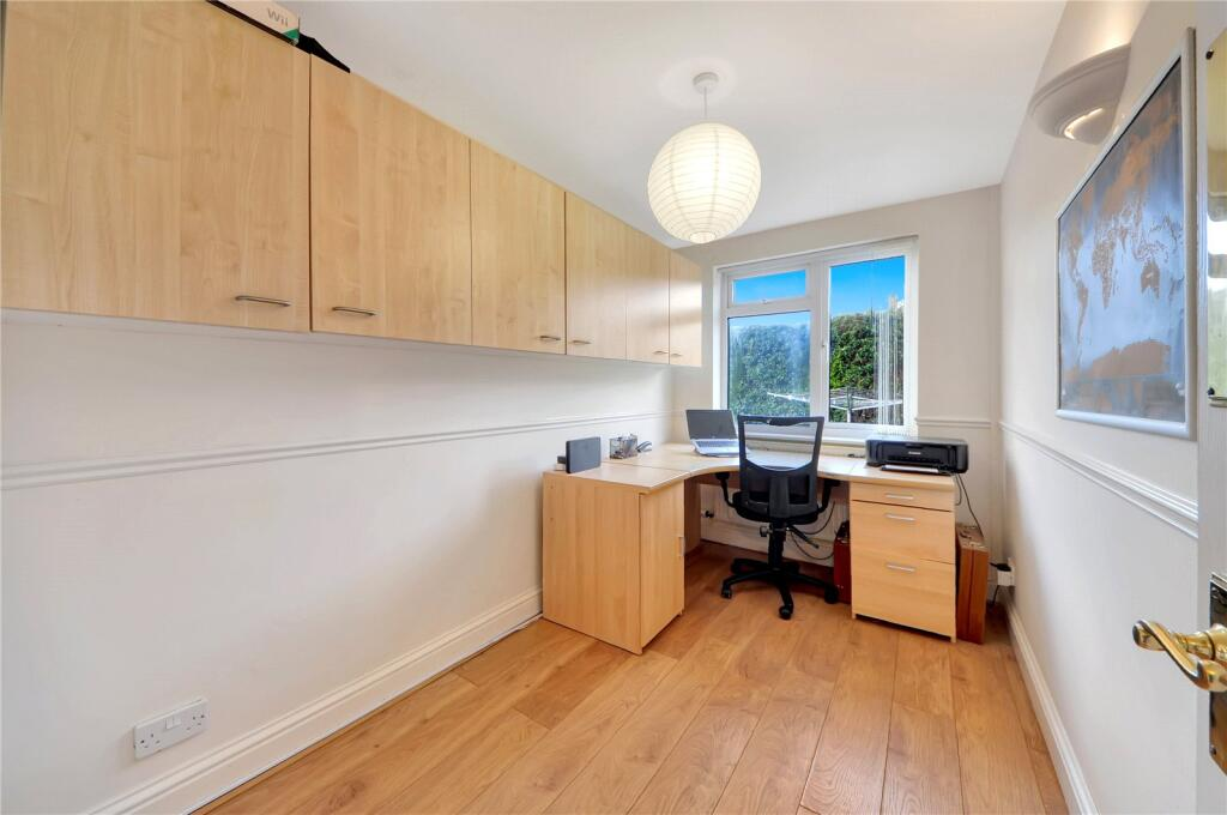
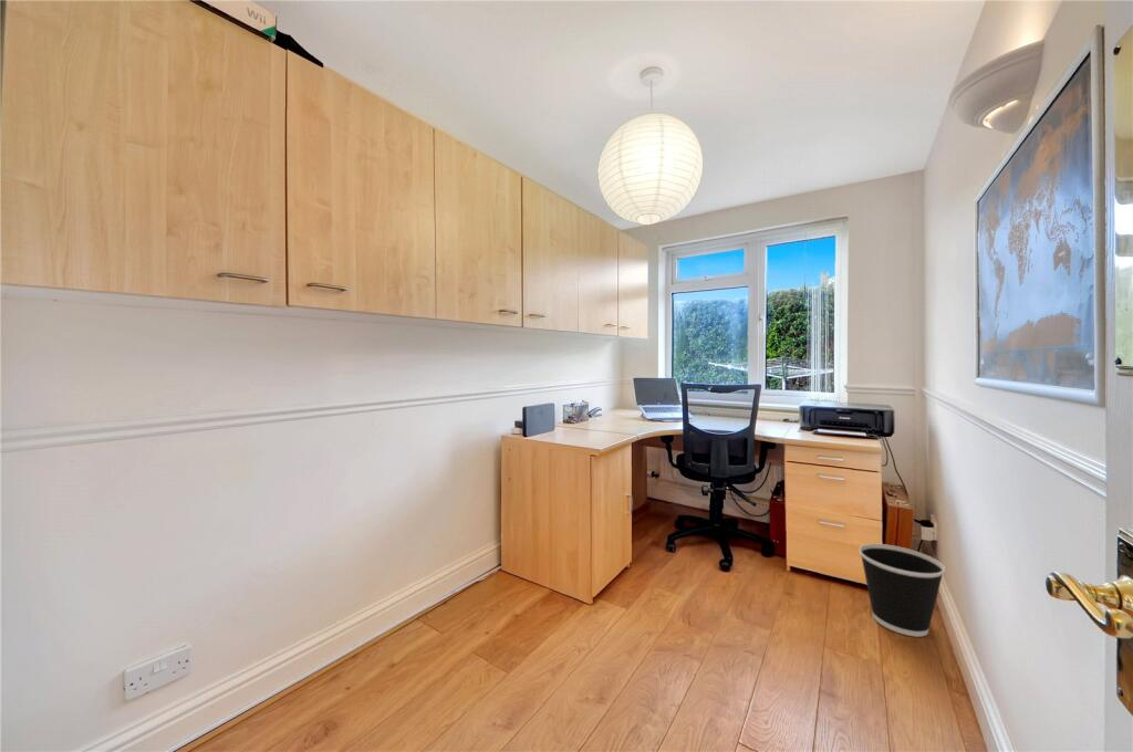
+ wastebasket [857,543,946,638]
